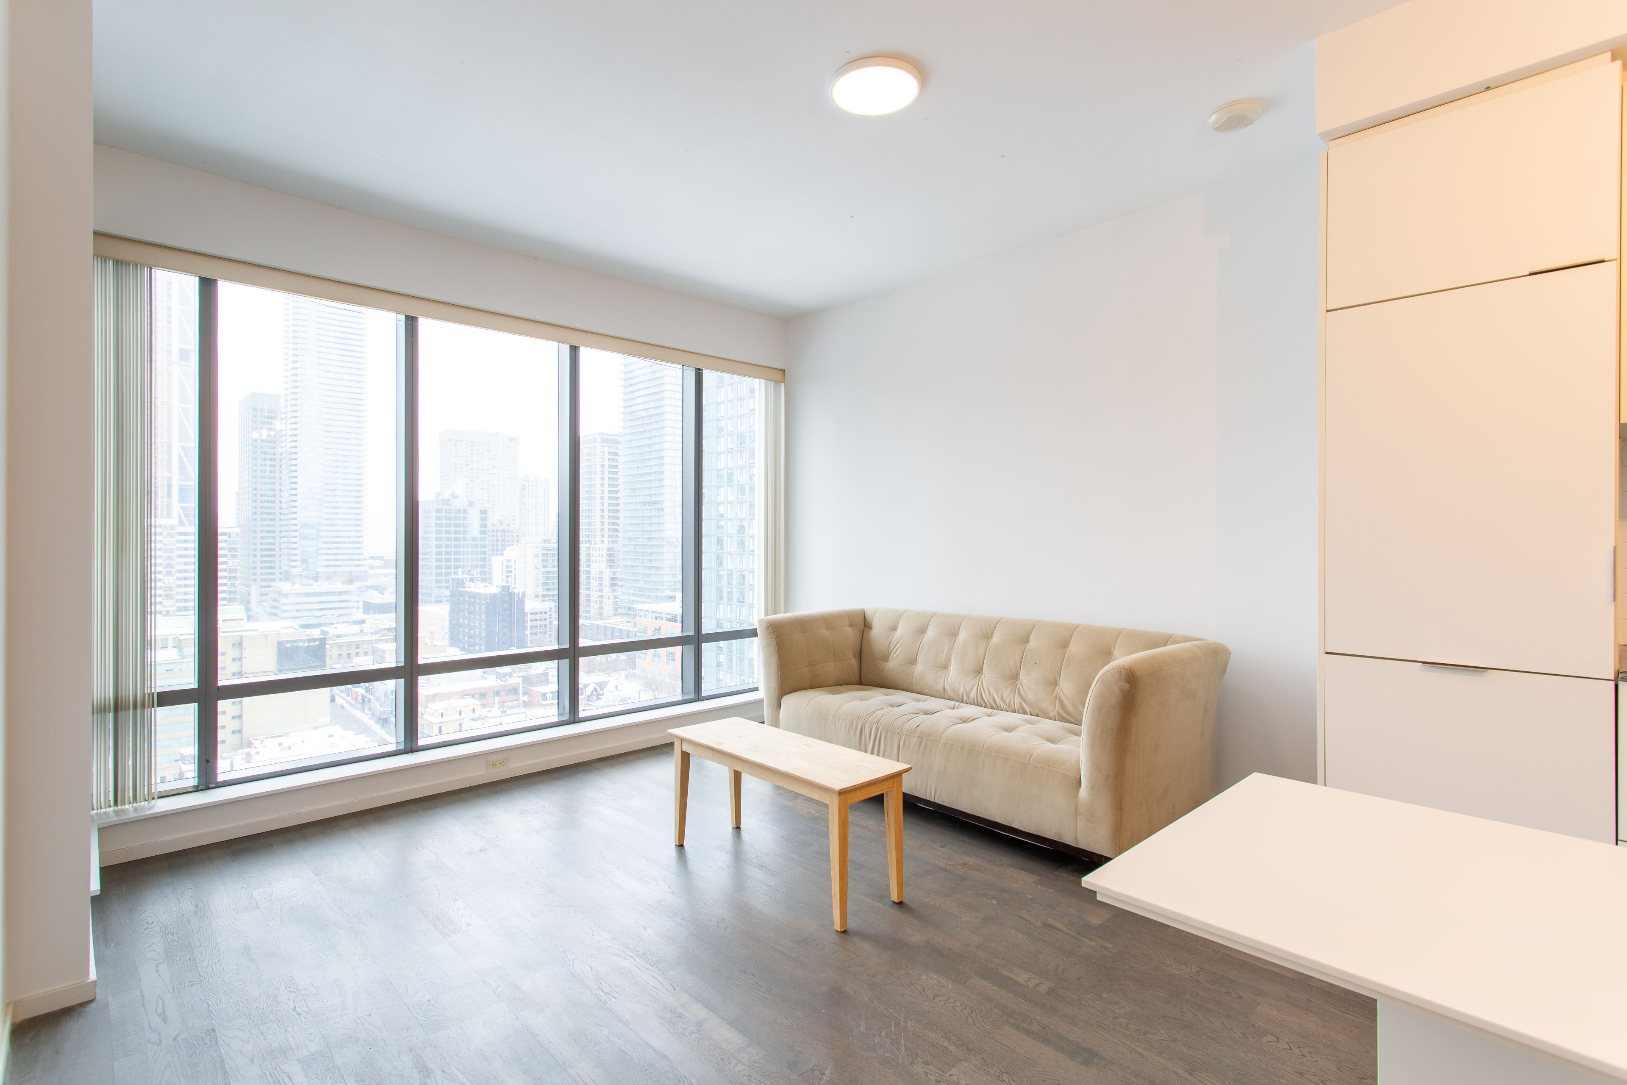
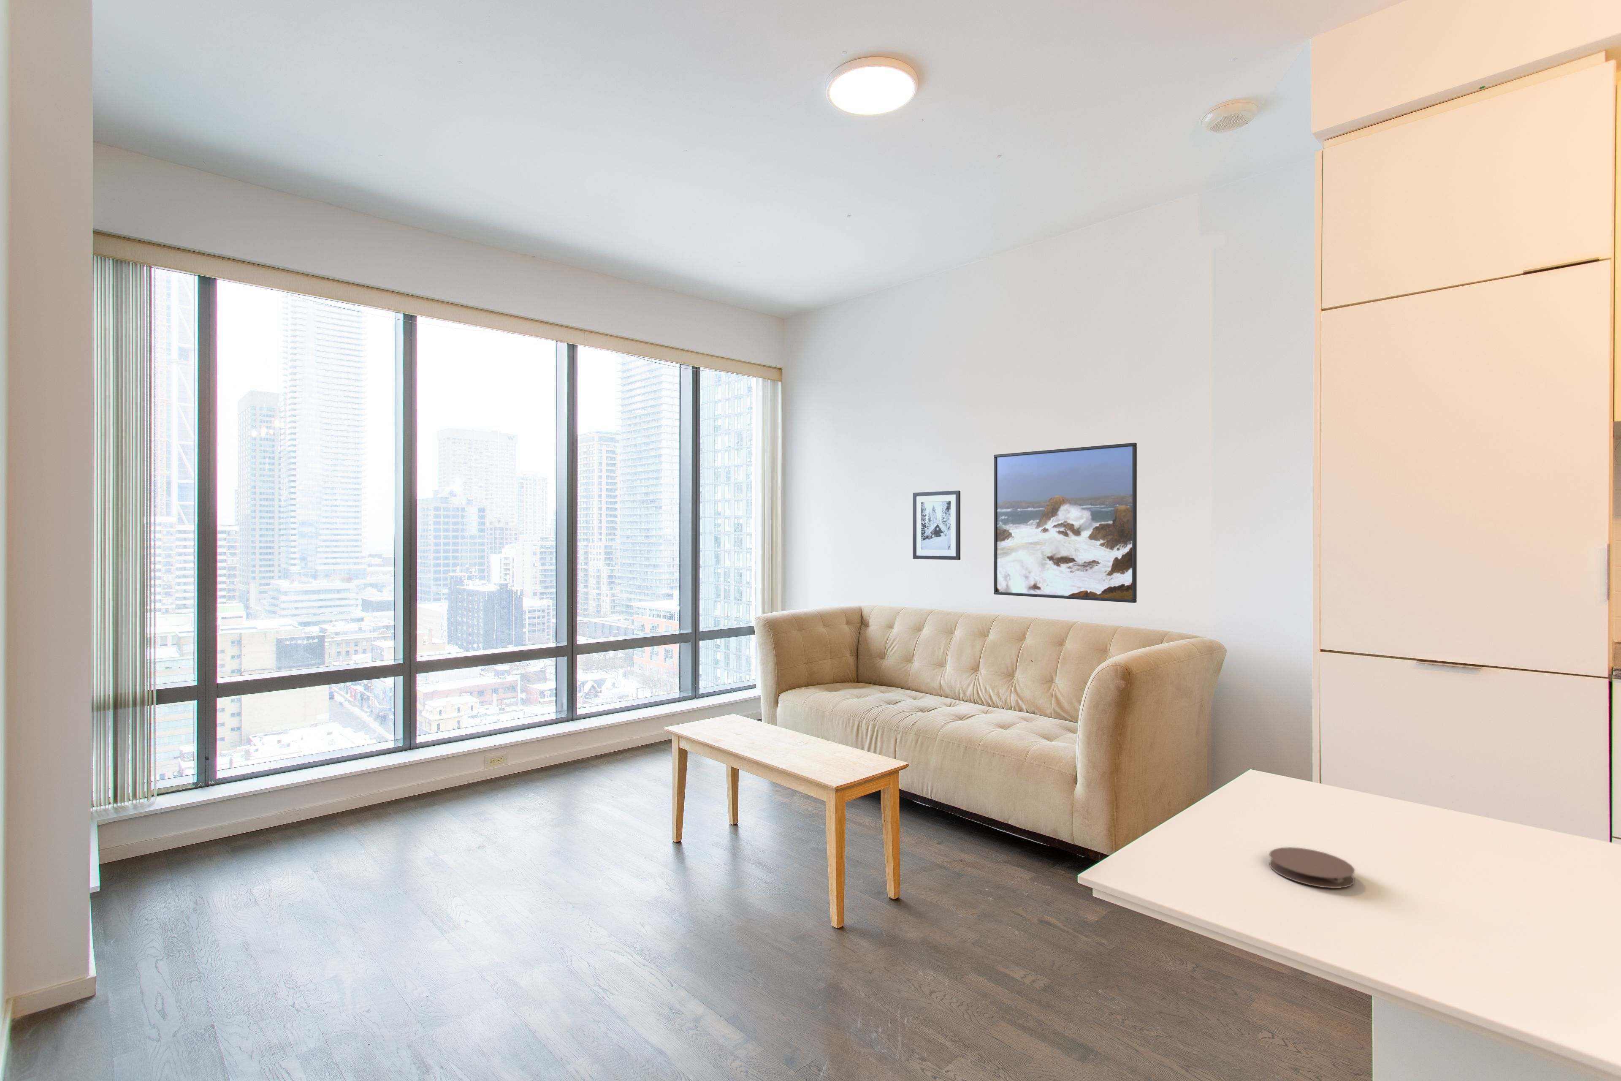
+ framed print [994,442,1137,603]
+ coaster [1269,847,1356,888]
+ wall art [913,490,961,560]
